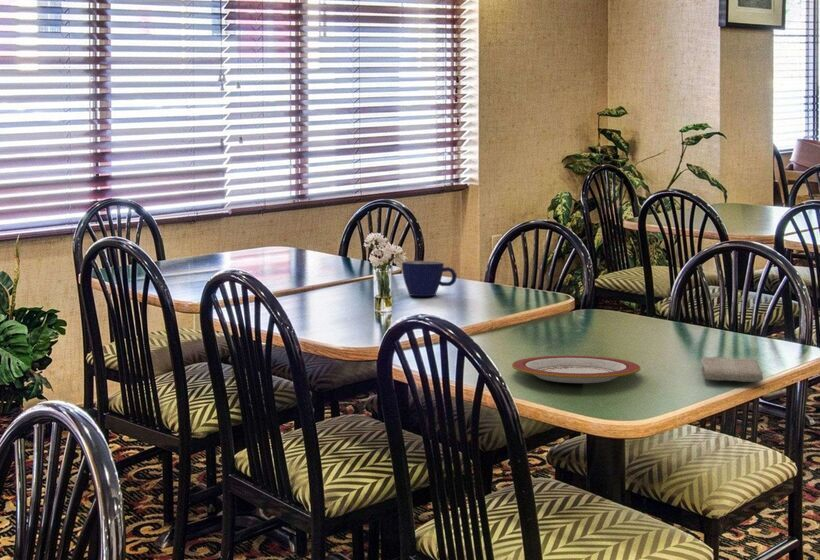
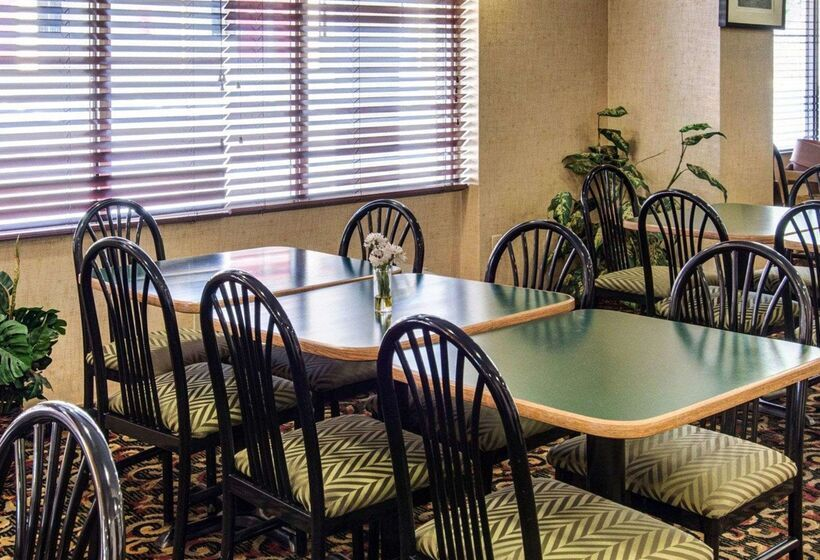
- cup [401,260,458,297]
- plate [511,355,641,384]
- washcloth [700,356,764,383]
